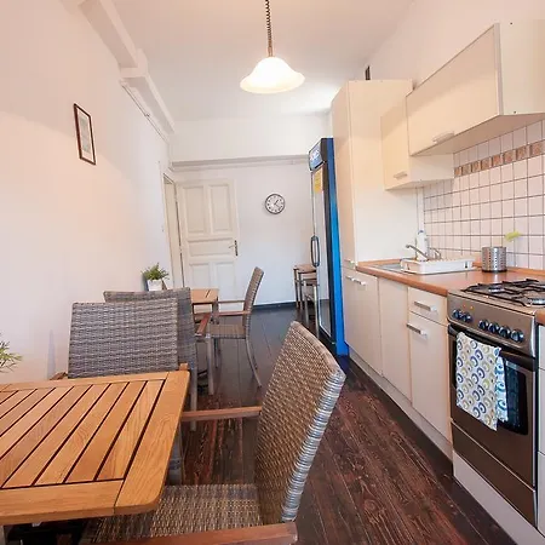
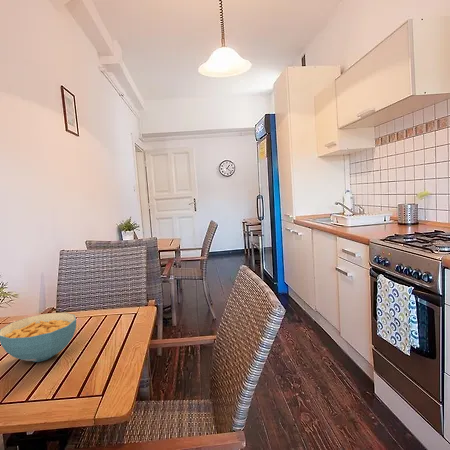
+ cereal bowl [0,312,77,363]
